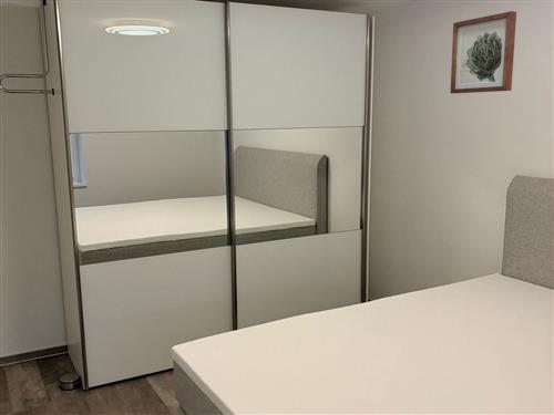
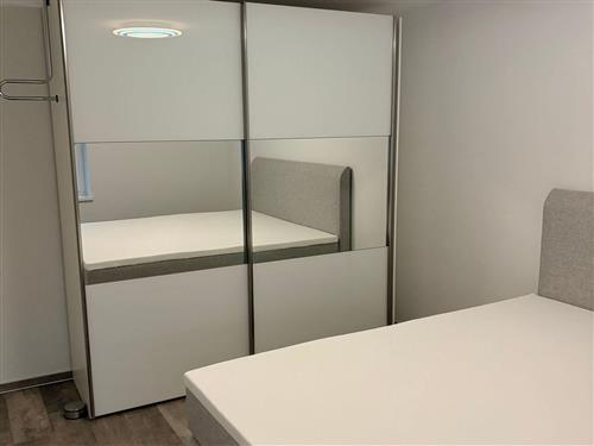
- wall art [450,10,517,94]
